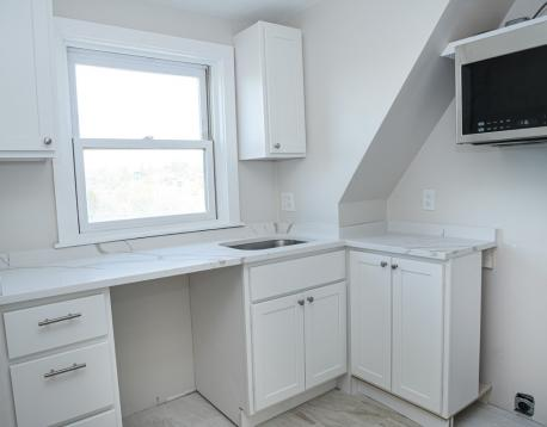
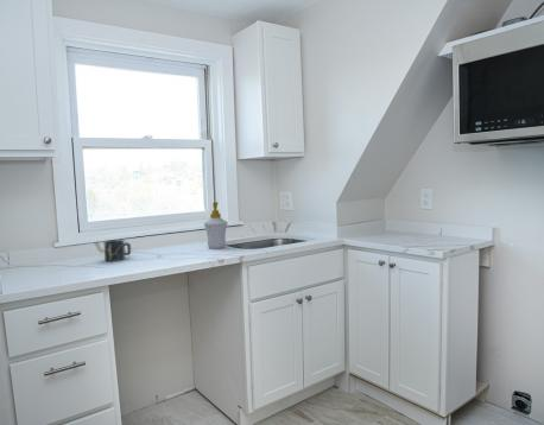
+ soap bottle [203,201,229,250]
+ cup [103,239,132,262]
